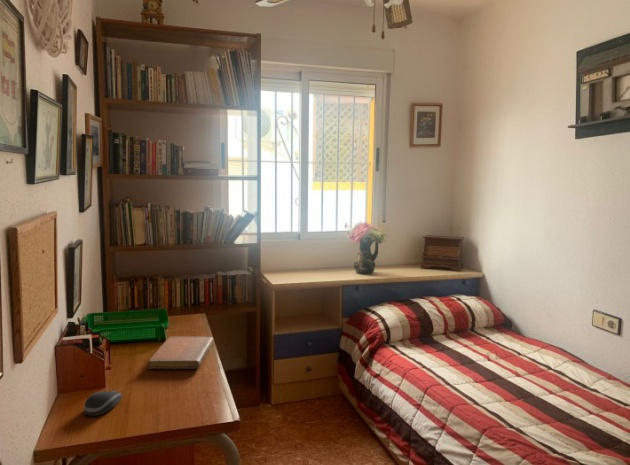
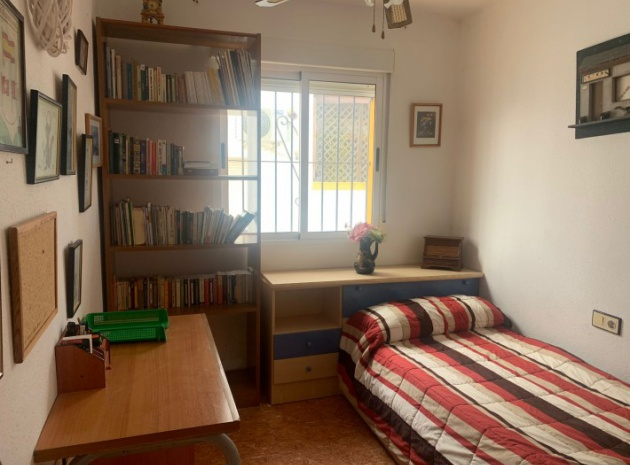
- notebook [147,336,215,370]
- computer mouse [83,389,122,417]
